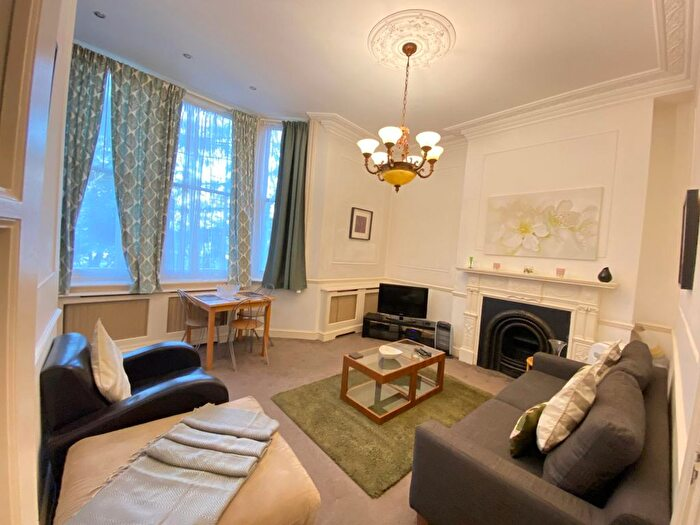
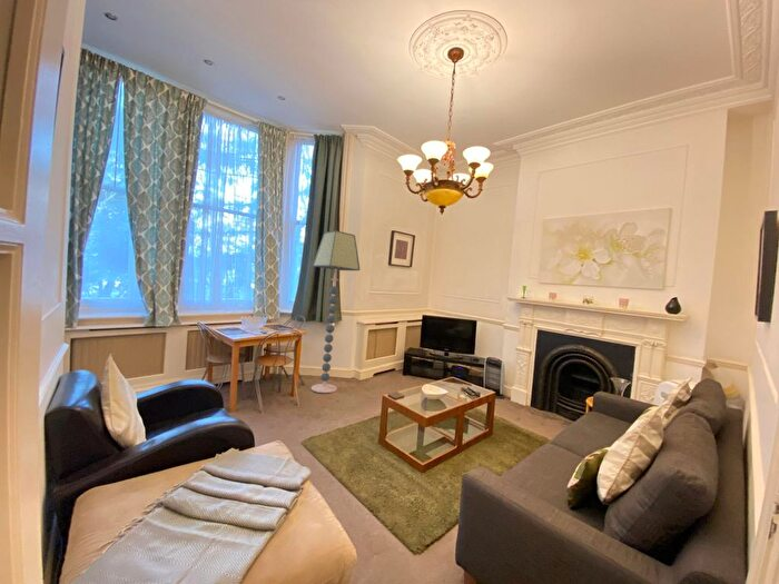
+ floor lamp [310,229,361,394]
